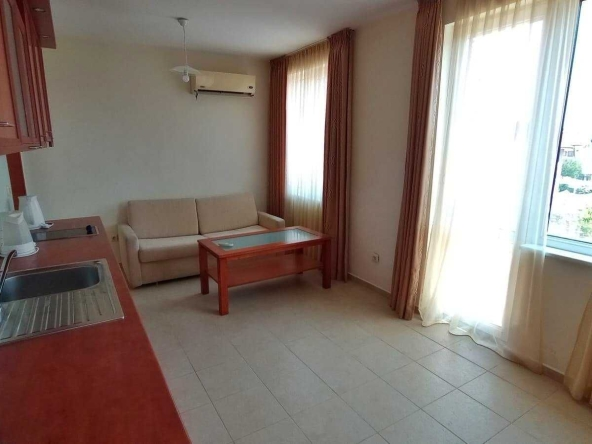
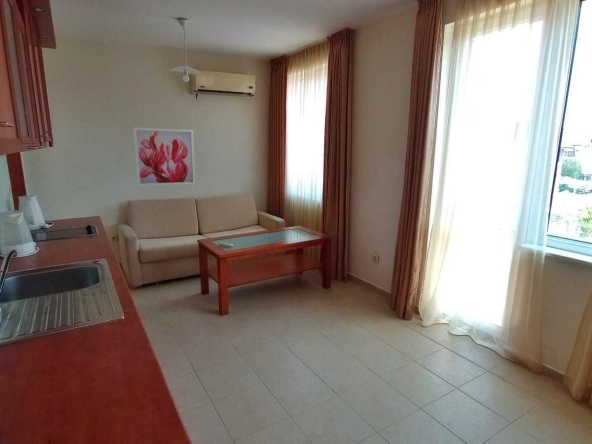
+ wall art [132,127,197,187]
